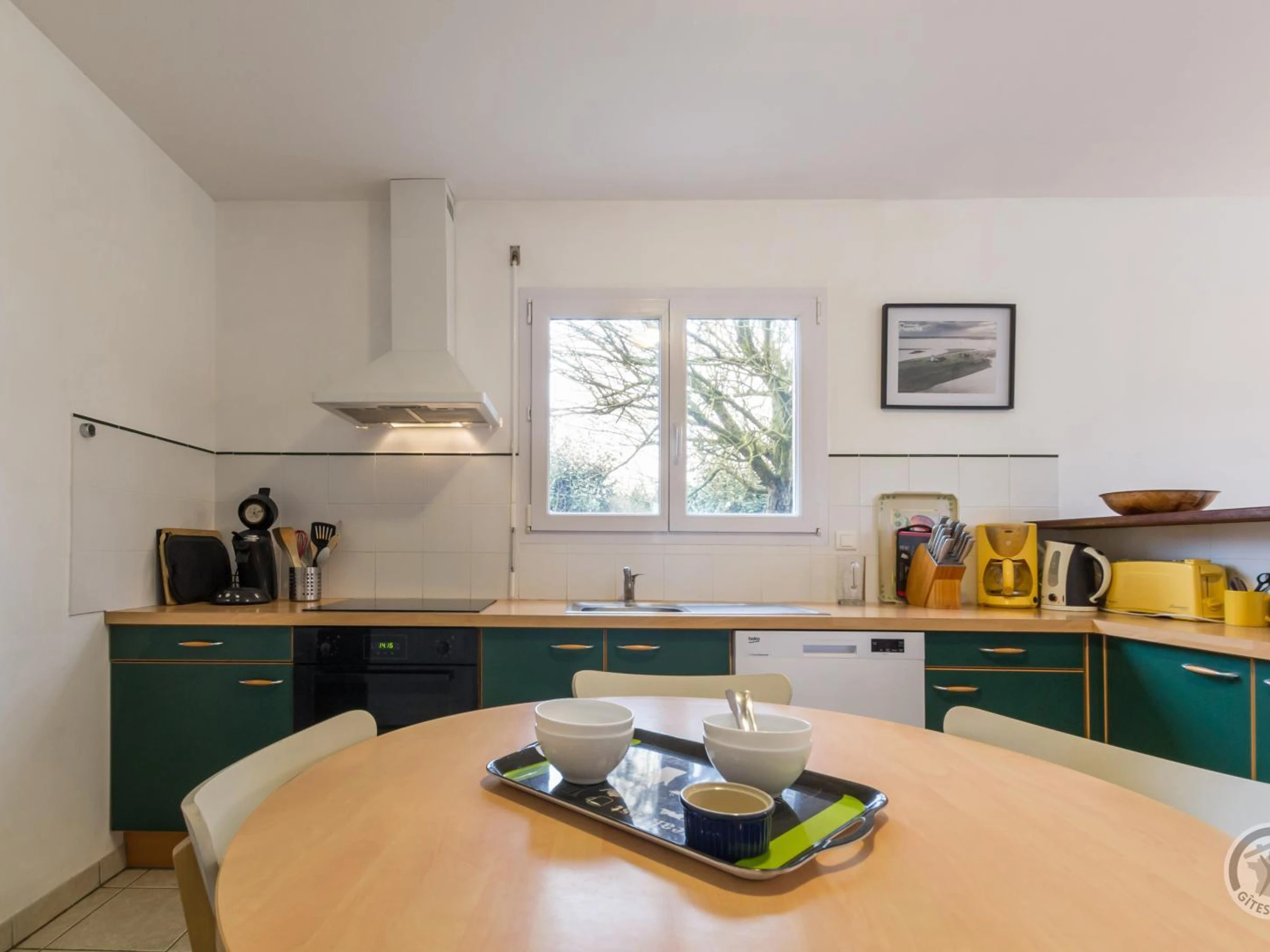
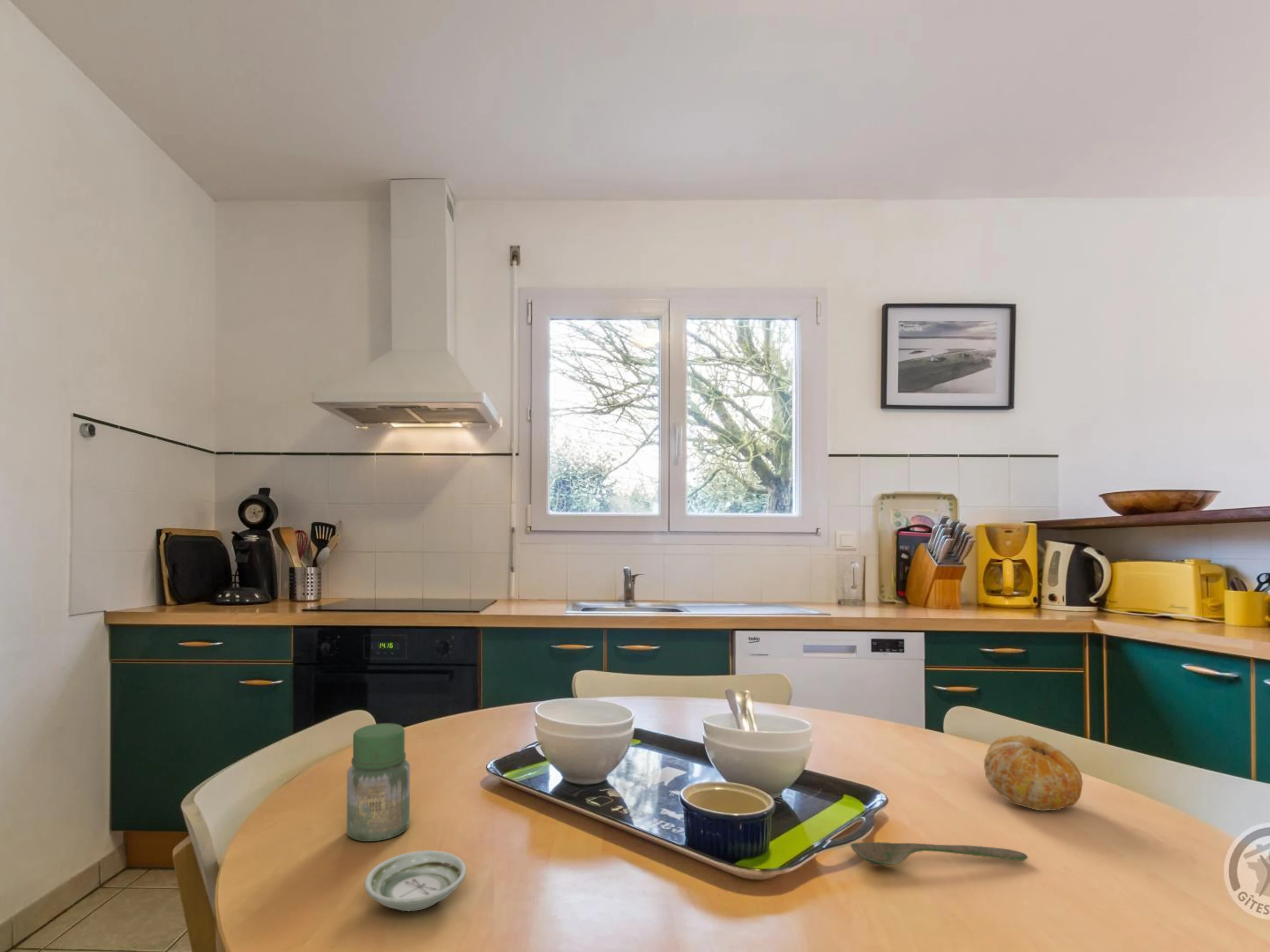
+ spoon [850,841,1029,866]
+ fruit [983,735,1083,811]
+ saucer [364,850,467,912]
+ jar [346,723,411,842]
